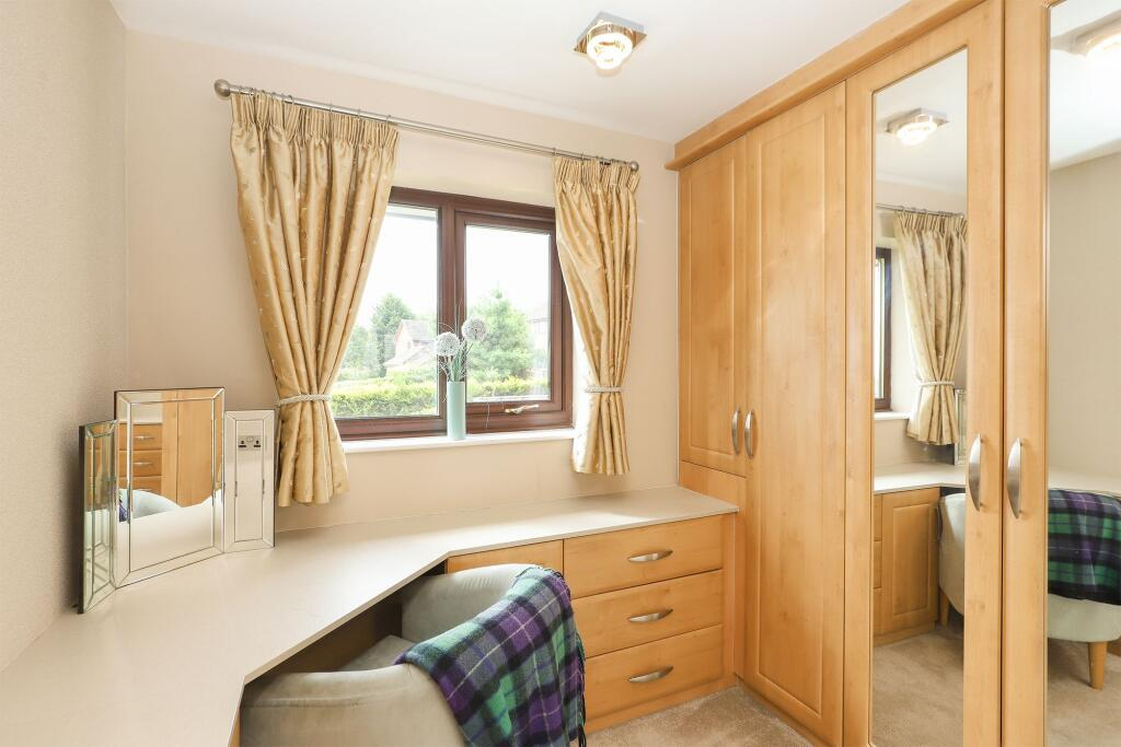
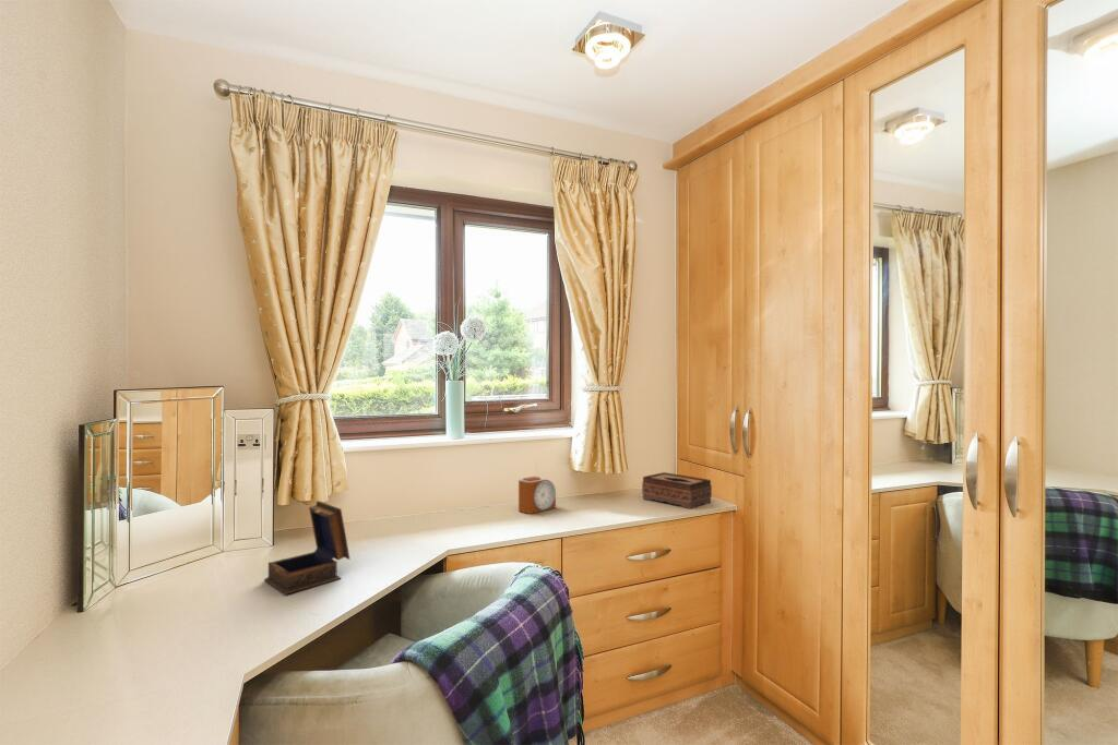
+ tissue box [641,471,713,509]
+ alarm clock [518,476,557,515]
+ jewelry box [263,500,352,596]
